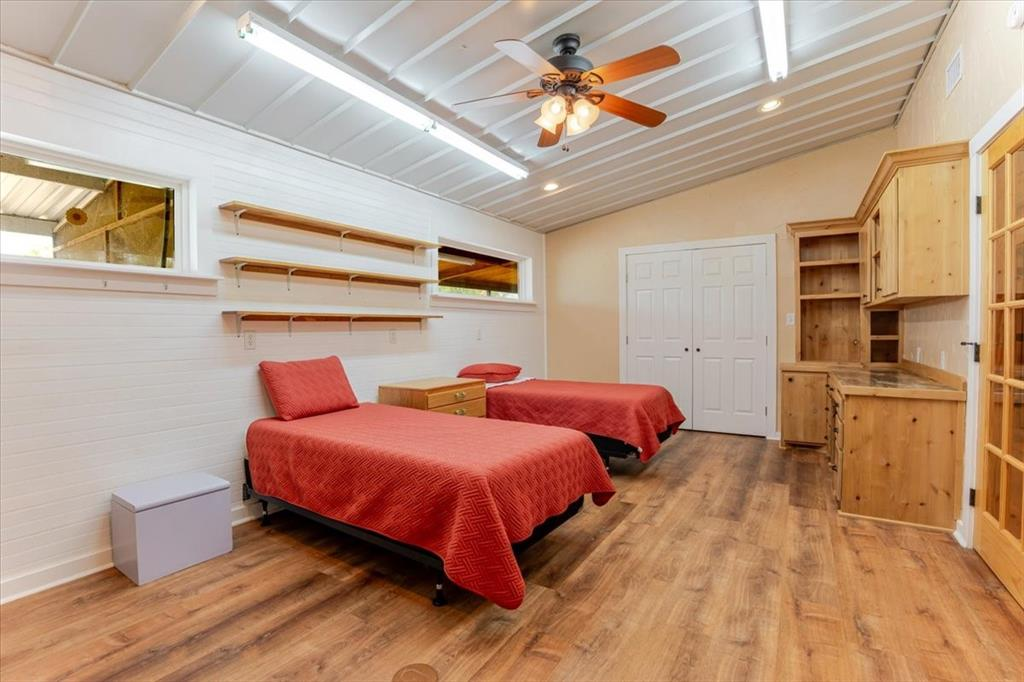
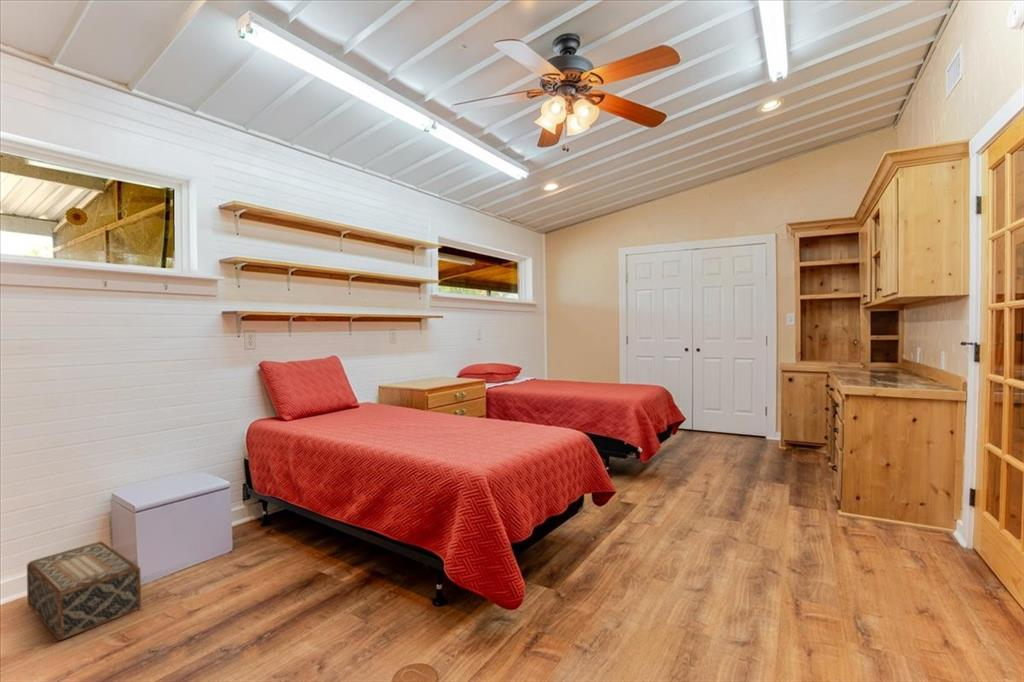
+ woven basket [26,540,142,642]
